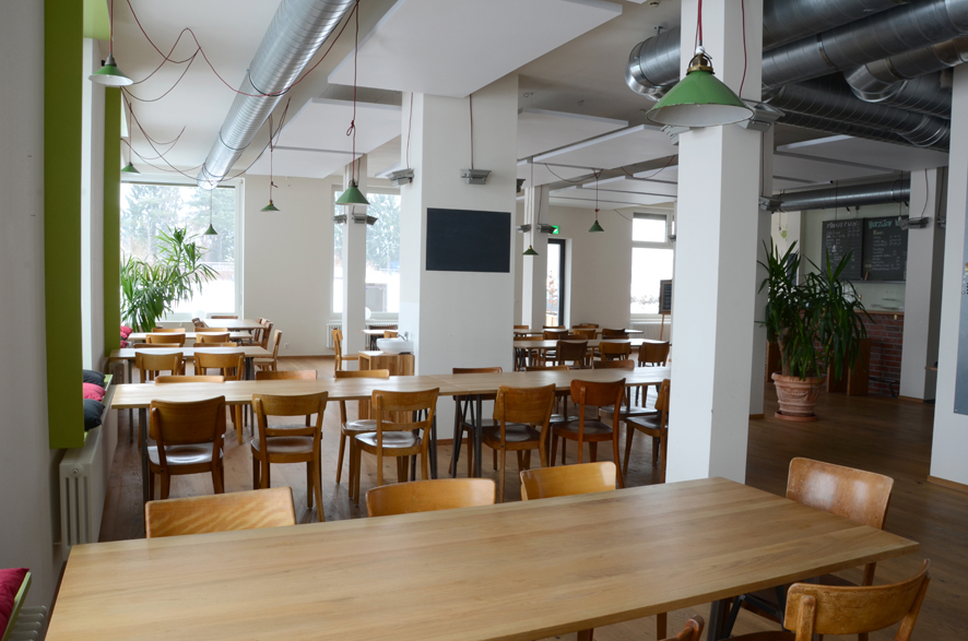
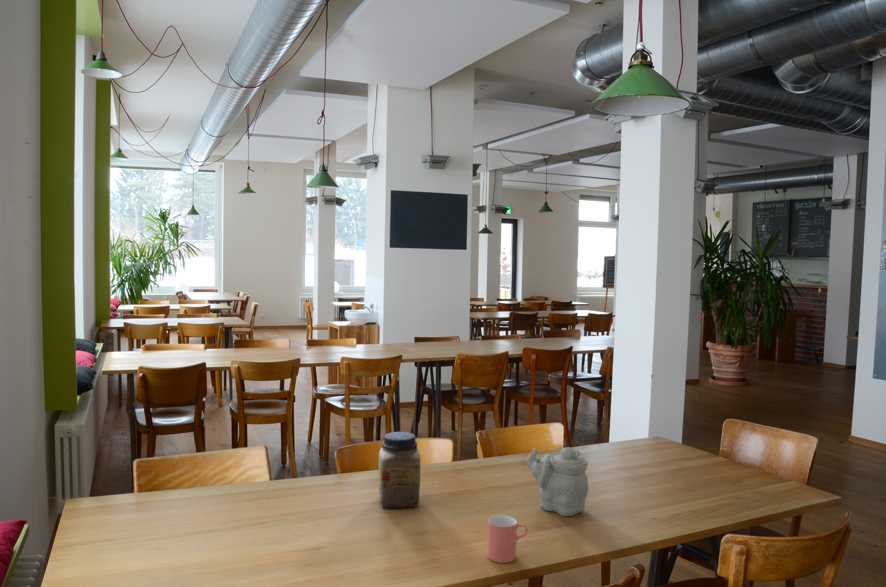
+ cup [486,514,529,564]
+ teapot [526,446,589,517]
+ jar [378,431,421,509]
